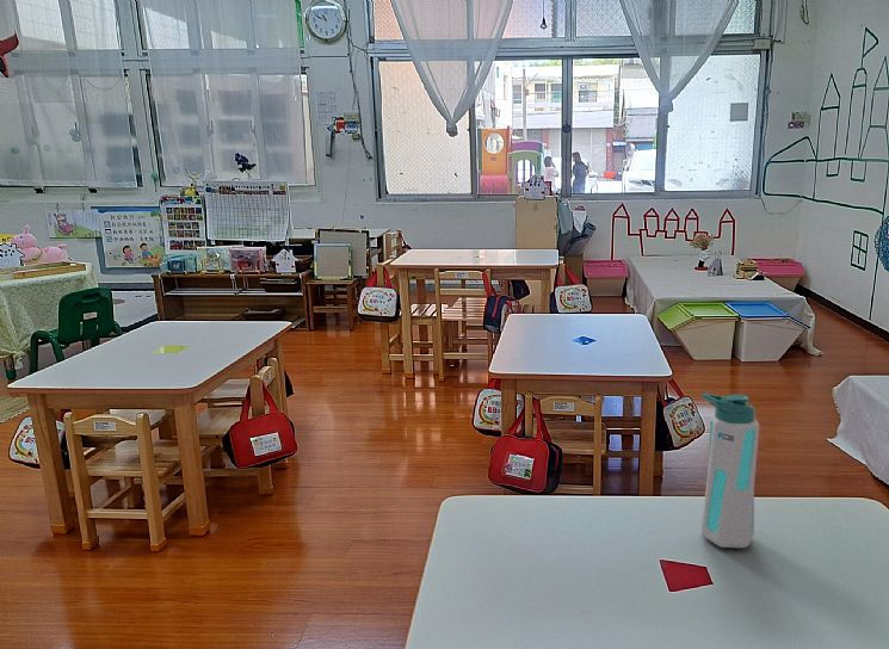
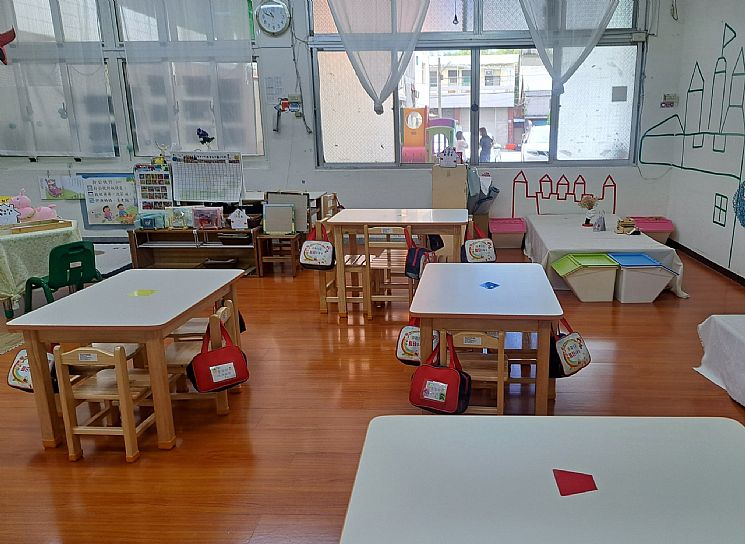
- water bottle [699,393,760,549]
